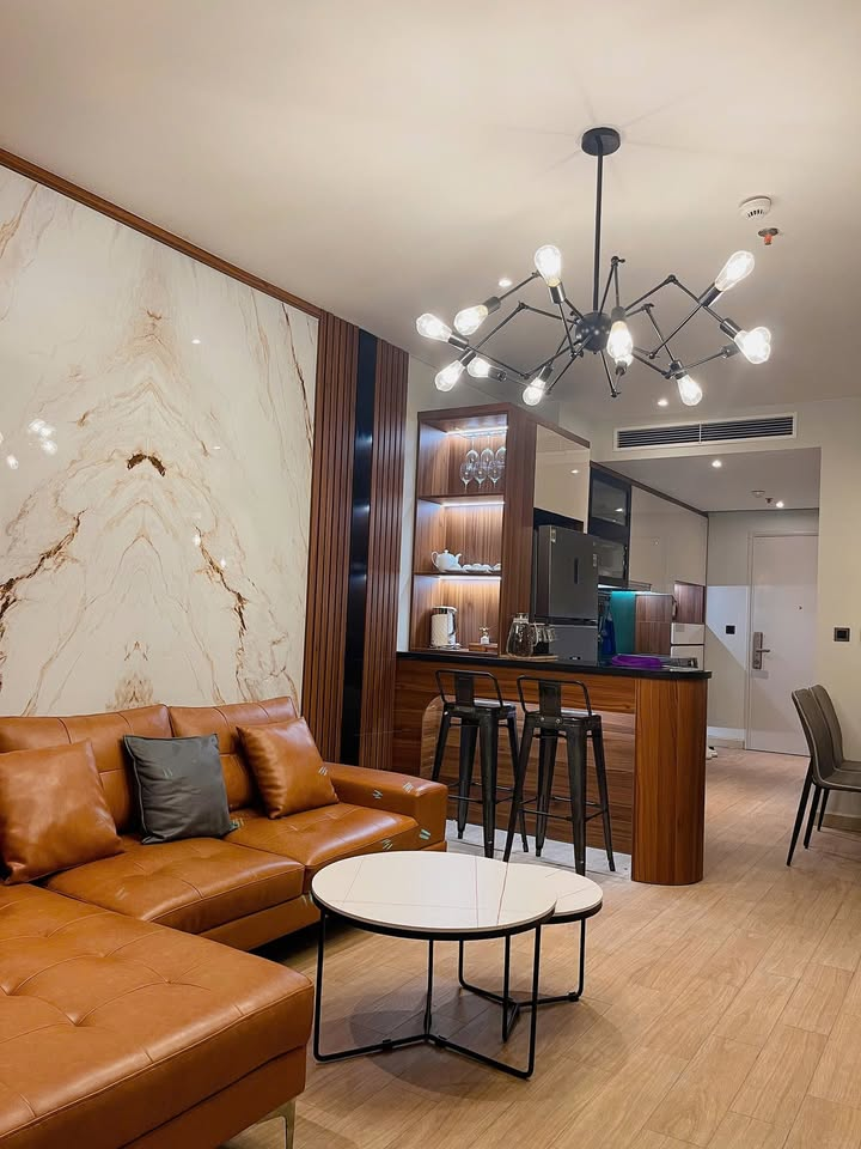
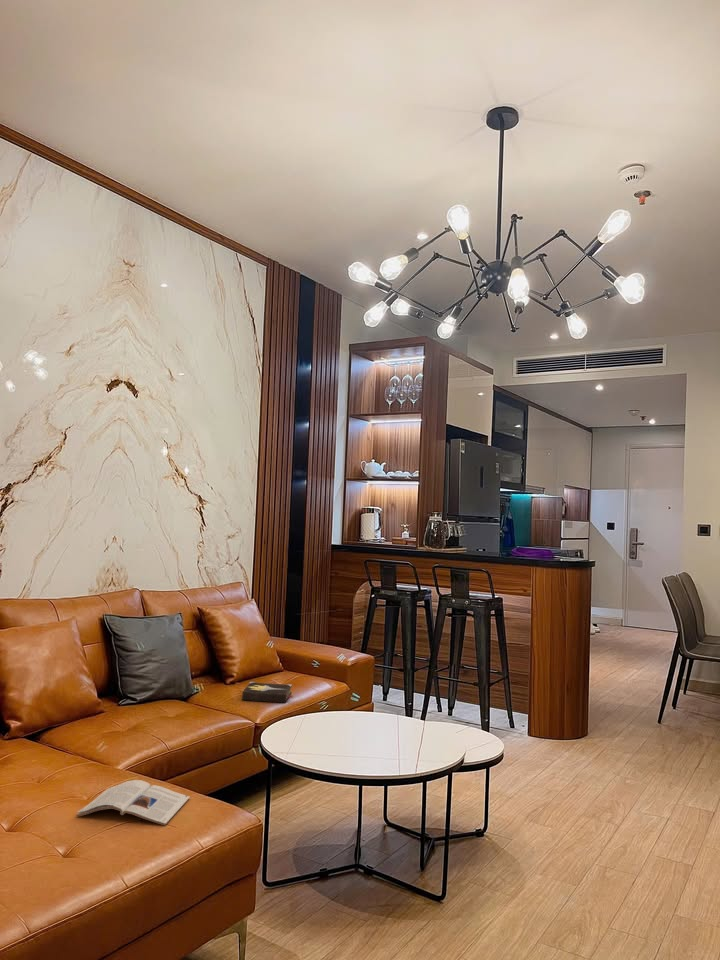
+ magazine [76,779,191,826]
+ hardback book [241,681,294,704]
